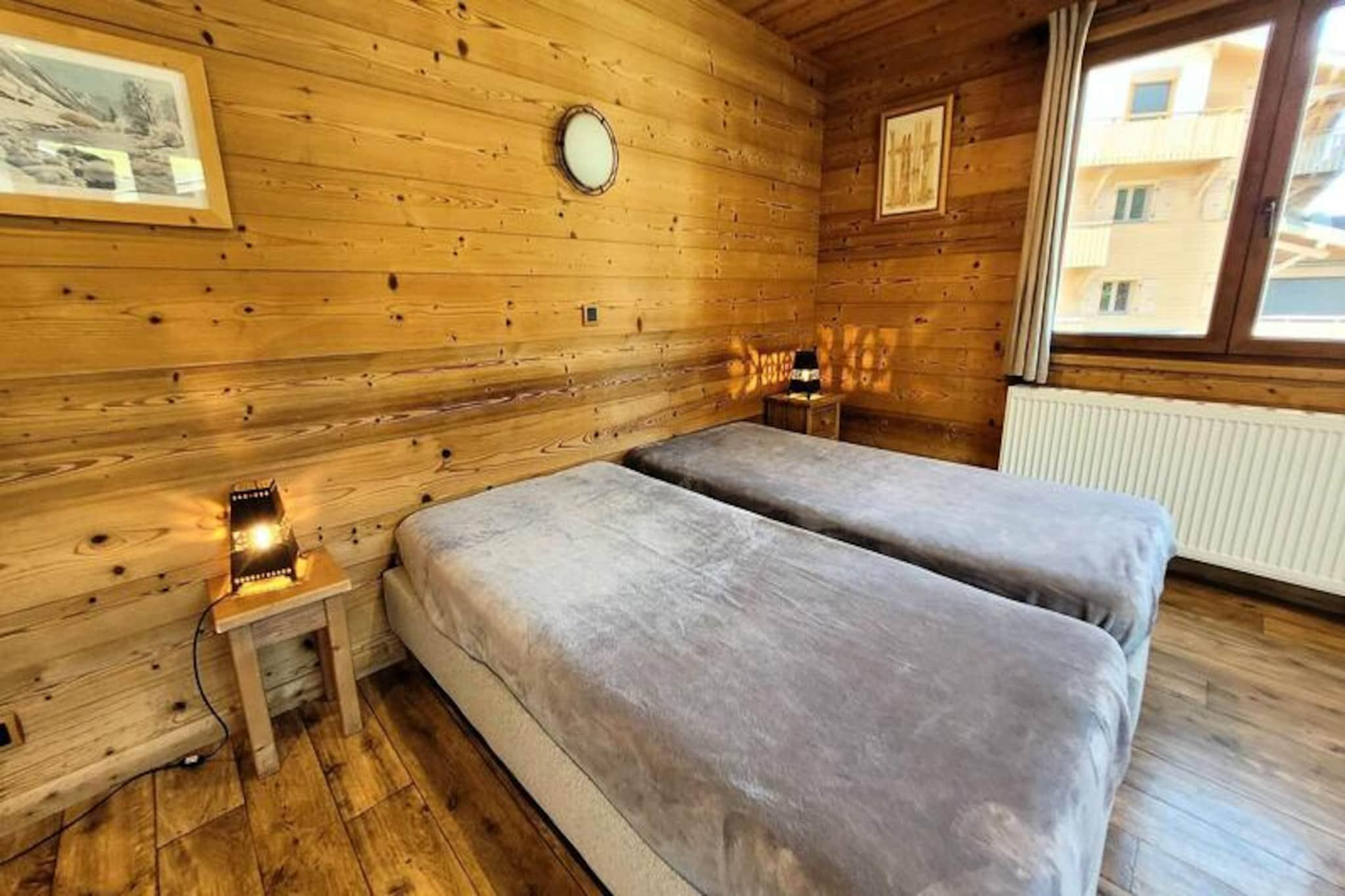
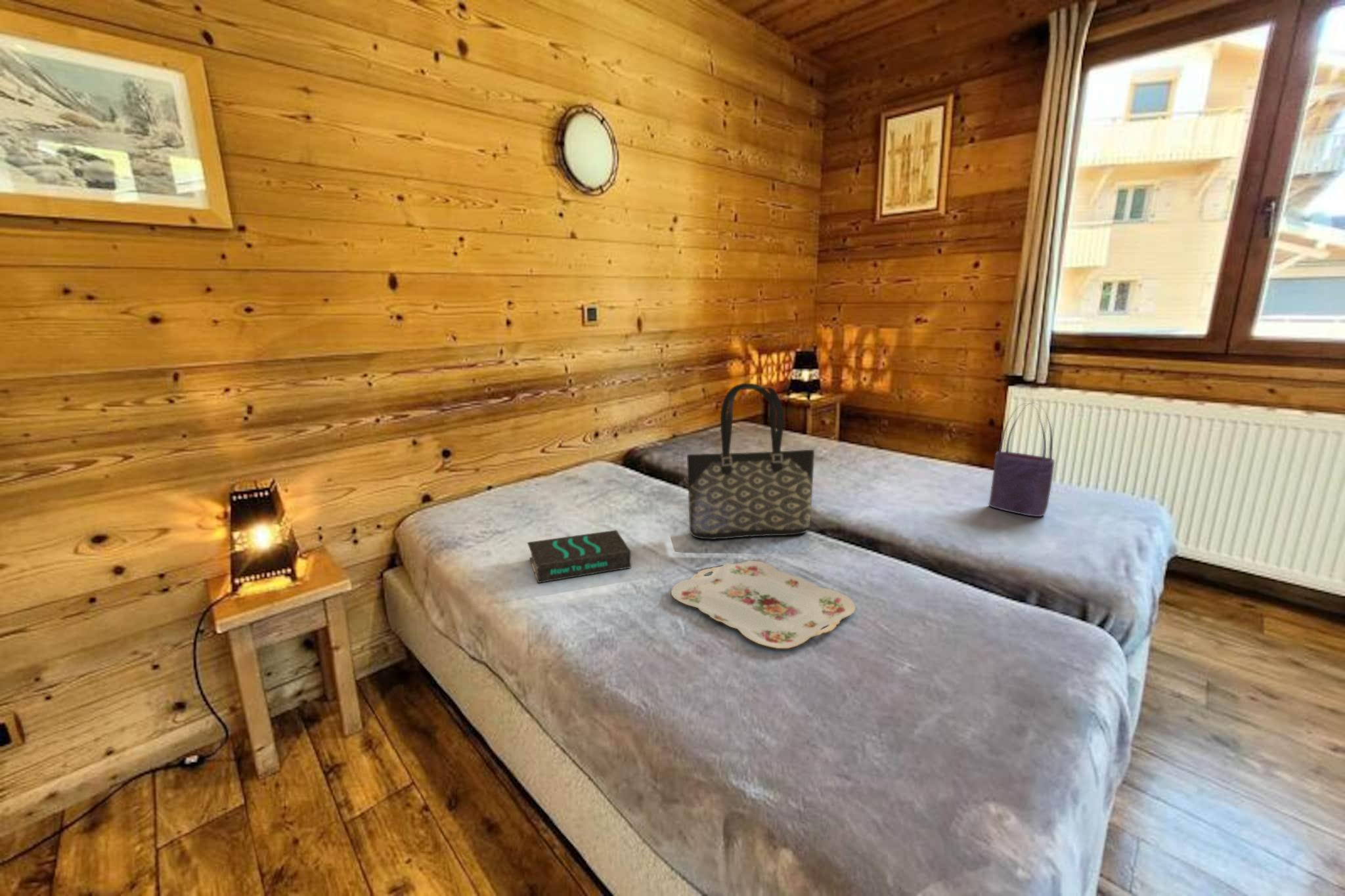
+ tote bag [686,383,815,540]
+ tote bag [988,402,1055,517]
+ book [527,529,632,584]
+ serving tray [670,560,856,649]
